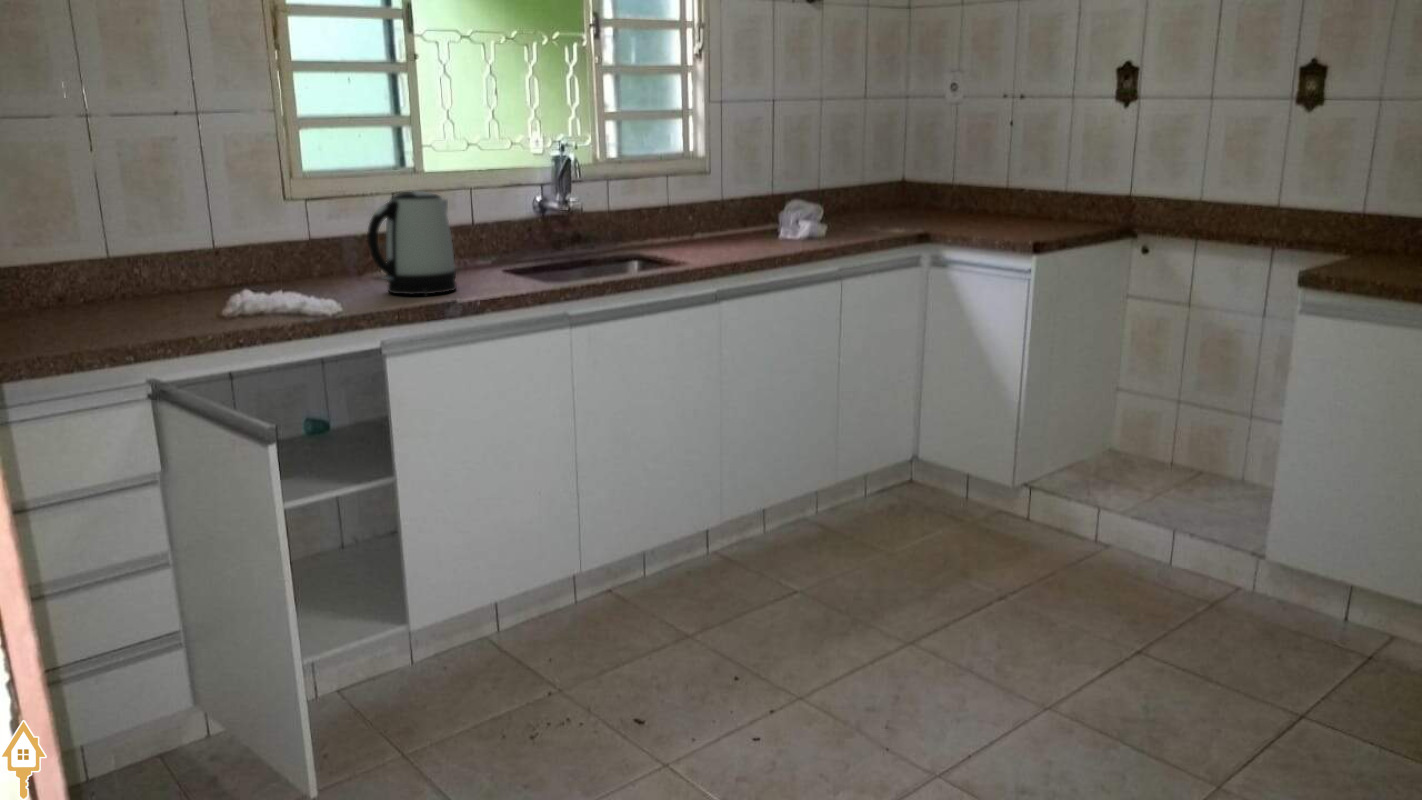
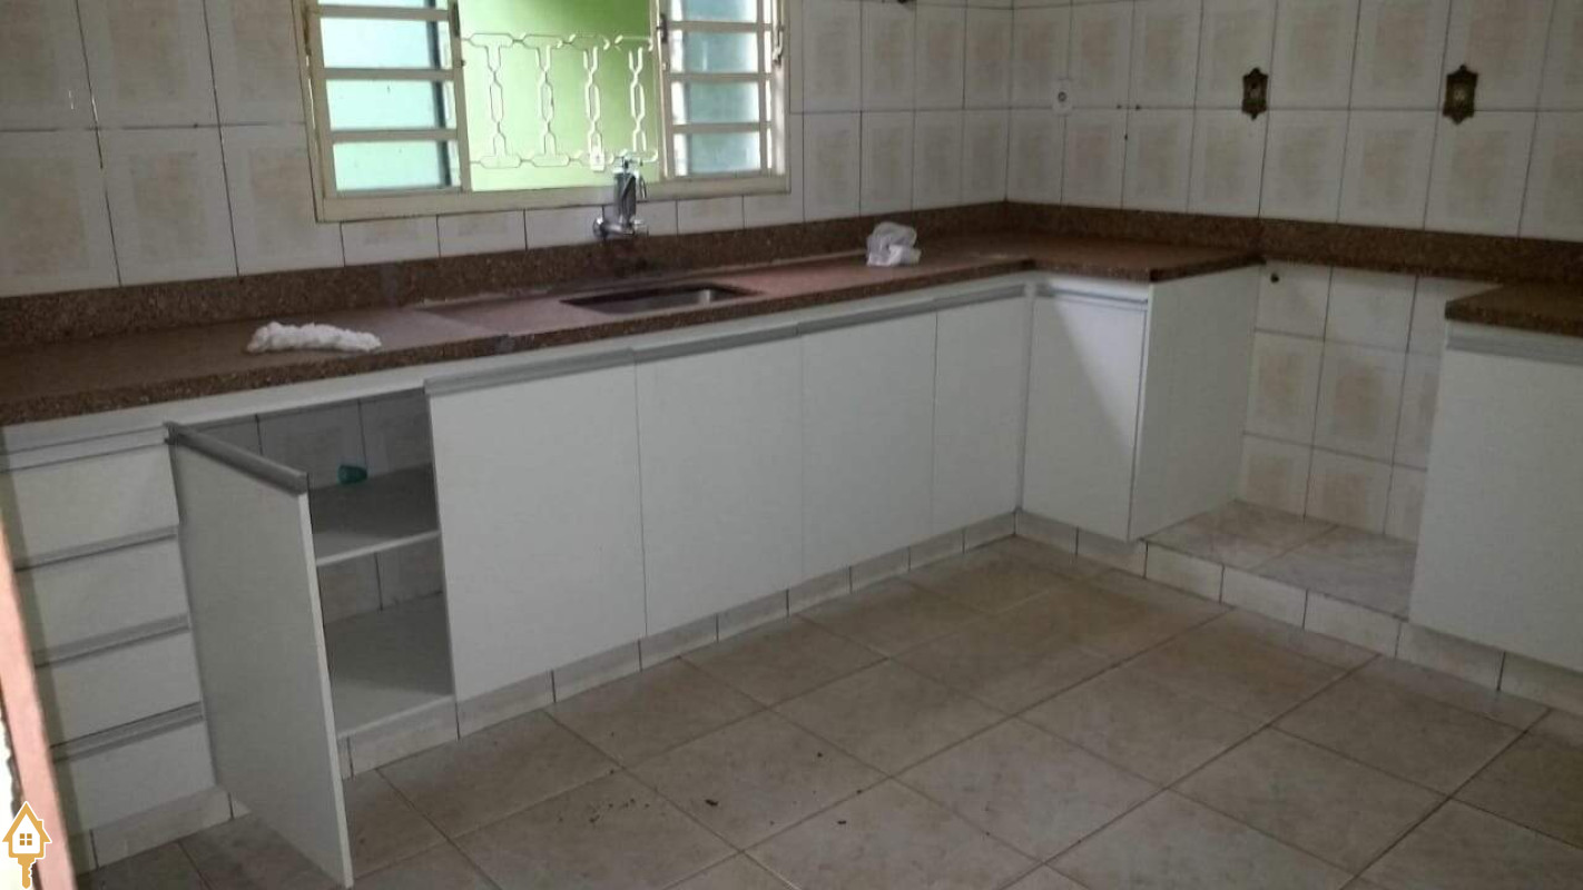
- kettle [366,190,458,296]
